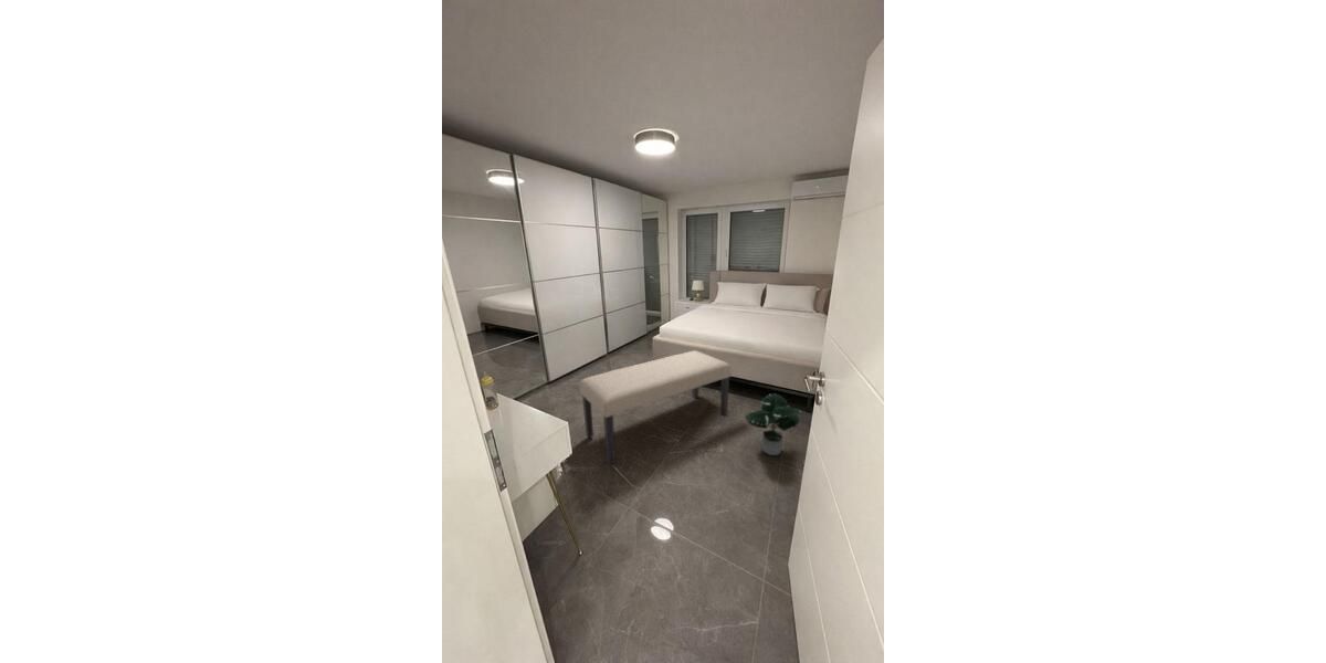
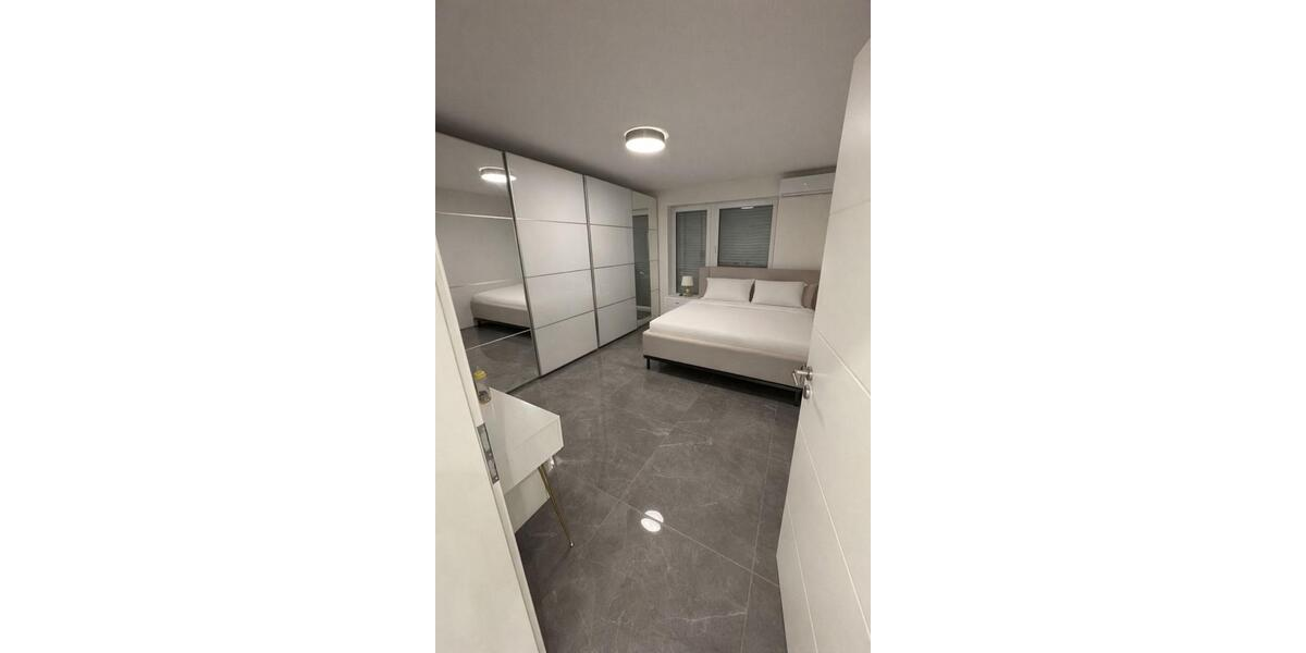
- bench [578,349,733,465]
- potted plant [744,393,802,456]
